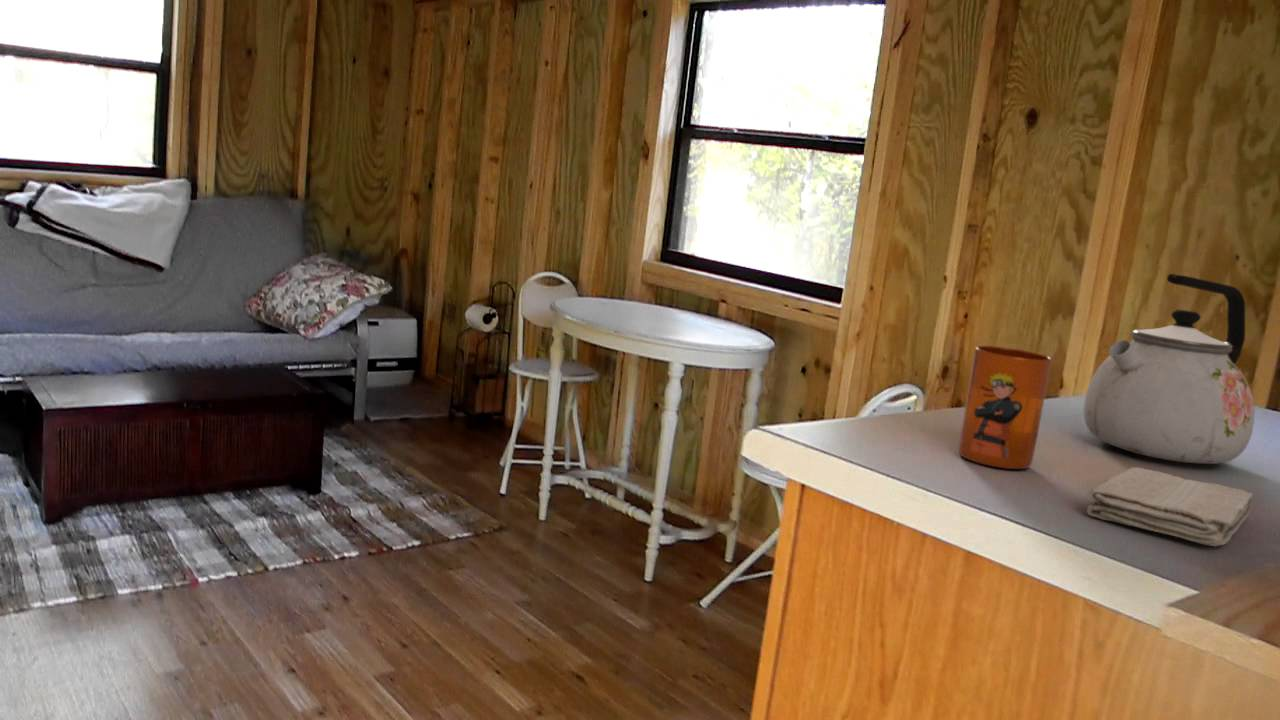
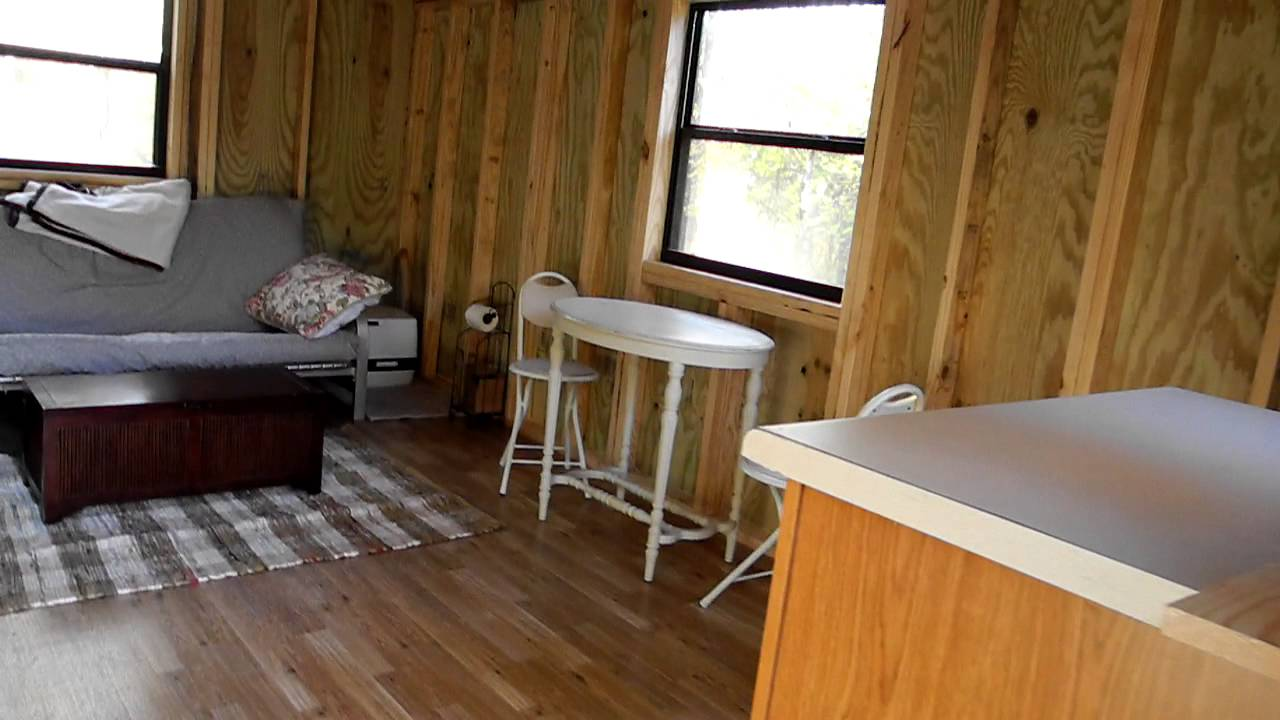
- washcloth [1086,466,1254,547]
- kettle [1082,273,1255,465]
- mug [958,345,1053,470]
